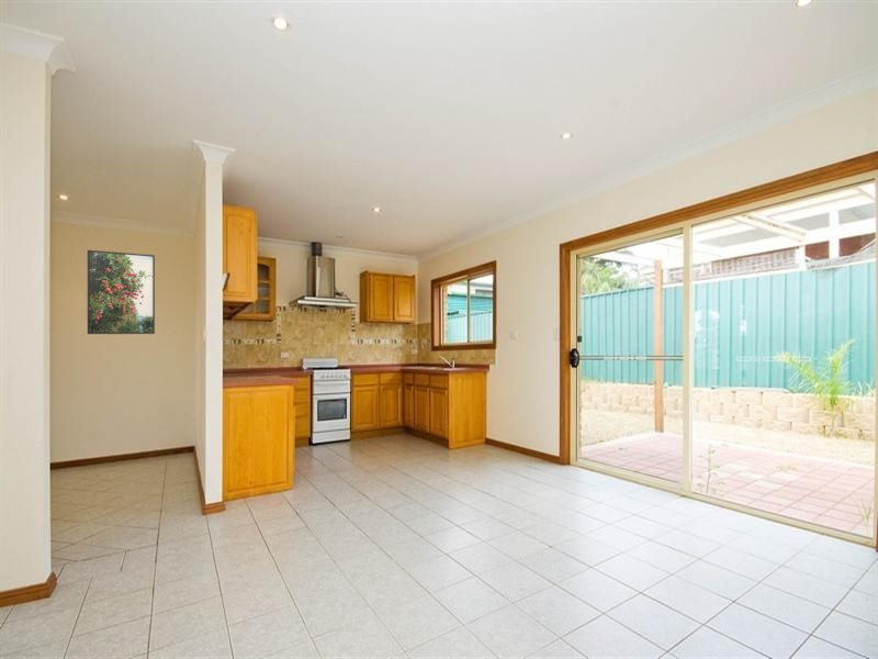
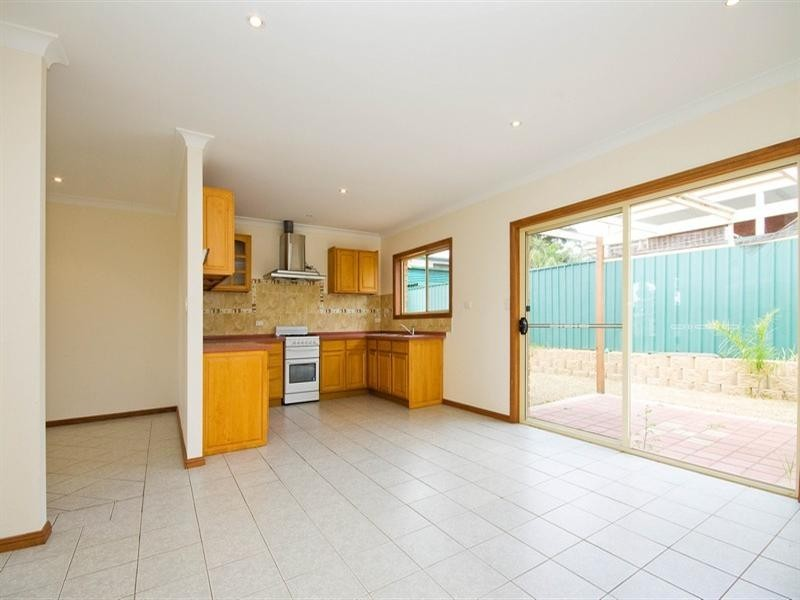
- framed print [87,249,156,335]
